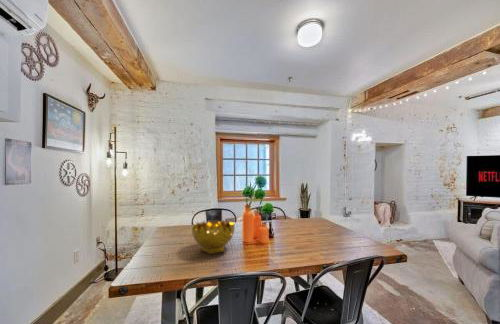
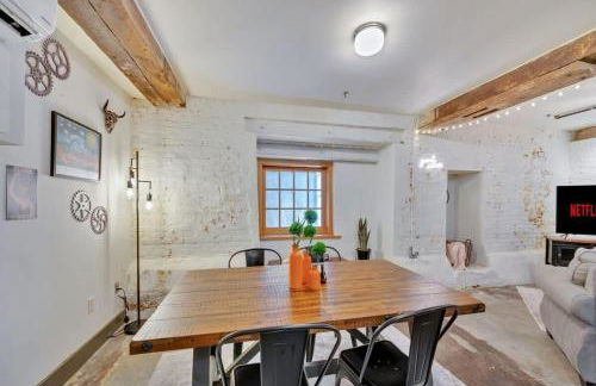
- decorative bowl [191,218,236,255]
